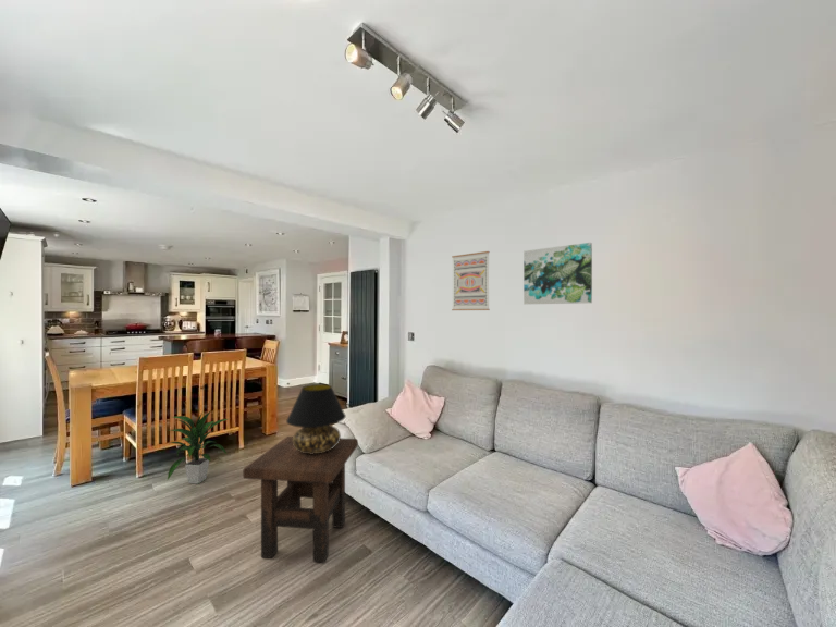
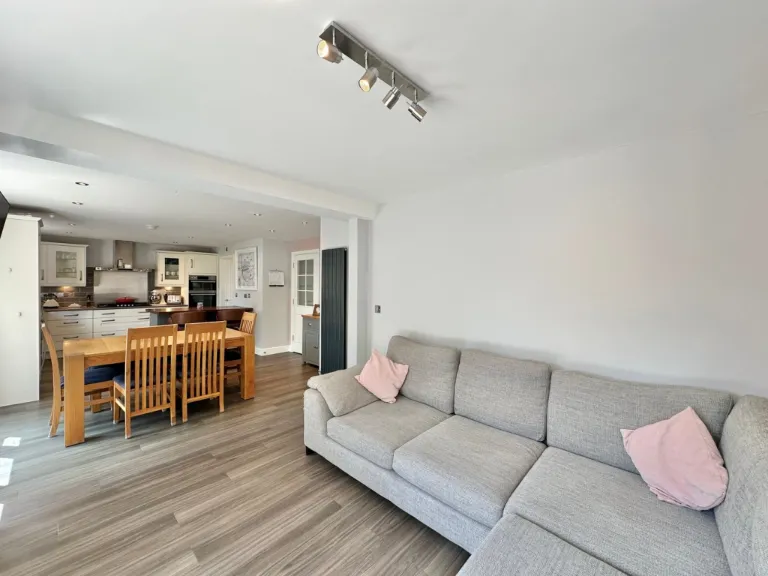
- indoor plant [167,409,231,484]
- wall art [522,242,593,305]
- side table [242,435,359,563]
- wall art [451,250,491,311]
- table lamp [285,383,347,454]
